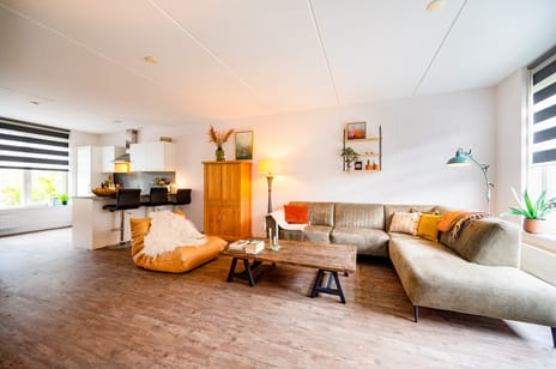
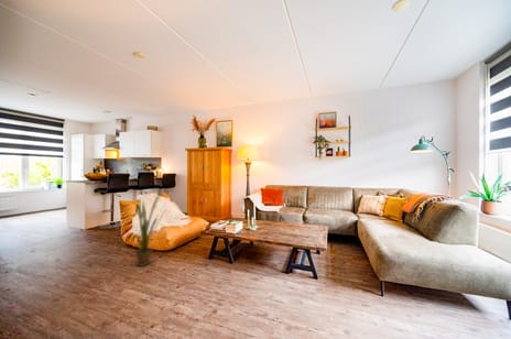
+ house plant [131,192,168,267]
